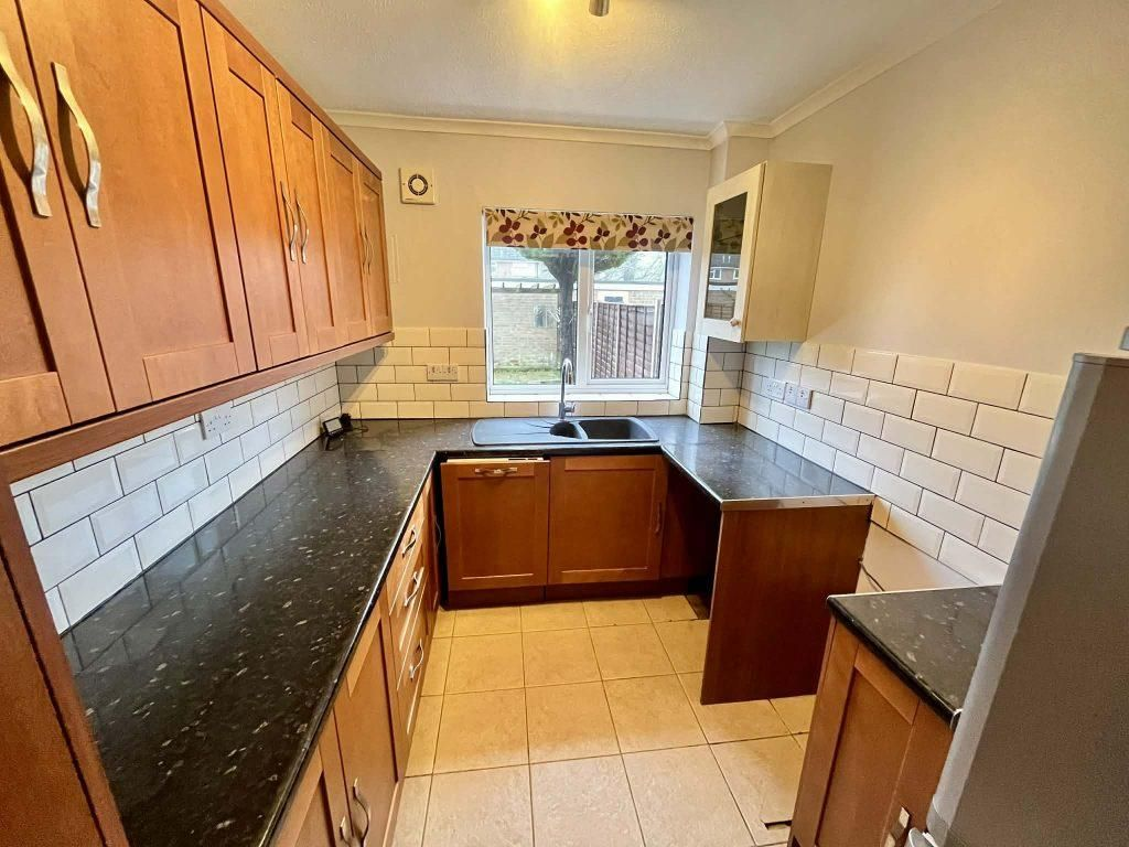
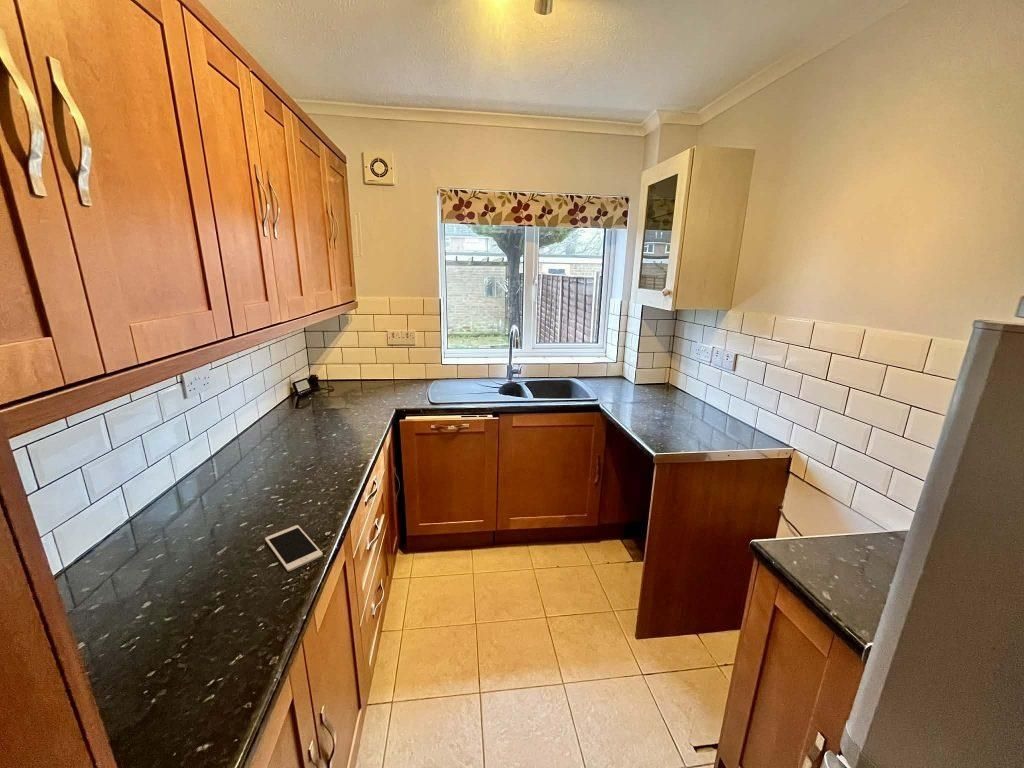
+ cell phone [264,524,324,572]
